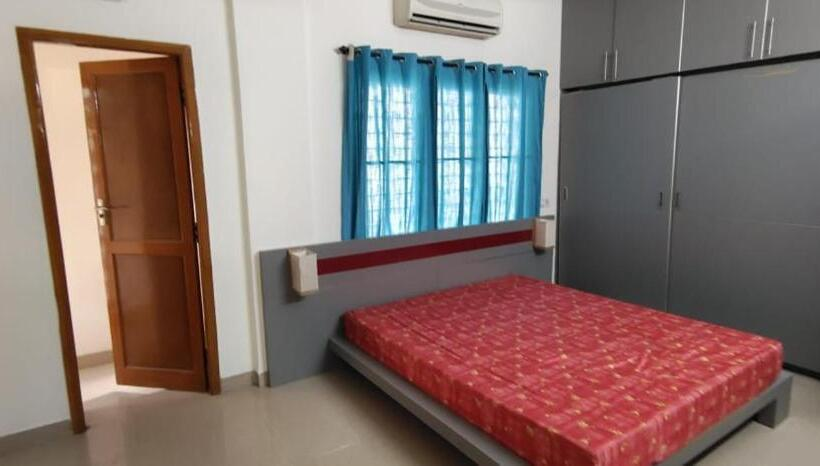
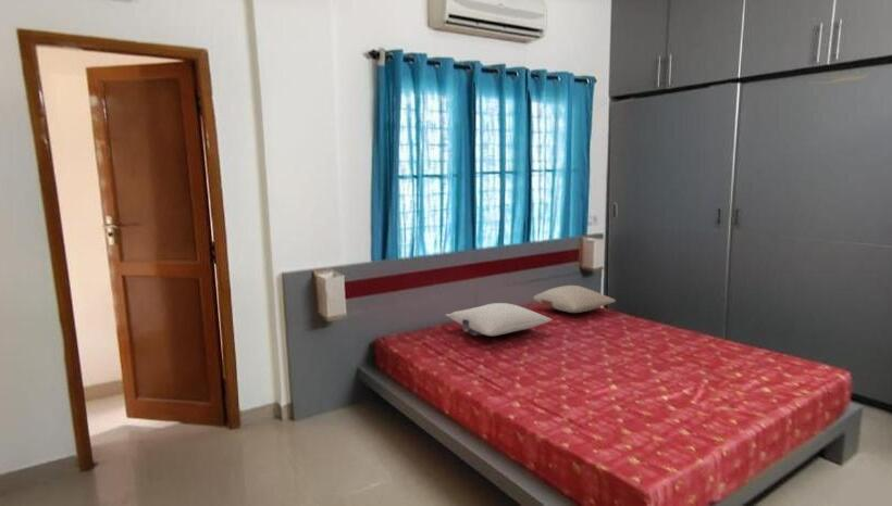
+ pillow [445,302,554,337]
+ pillow [532,284,617,314]
